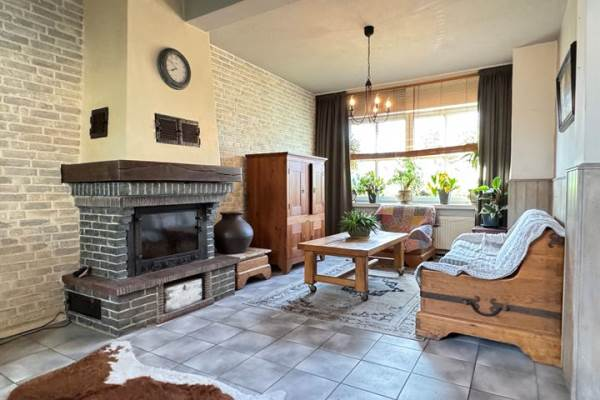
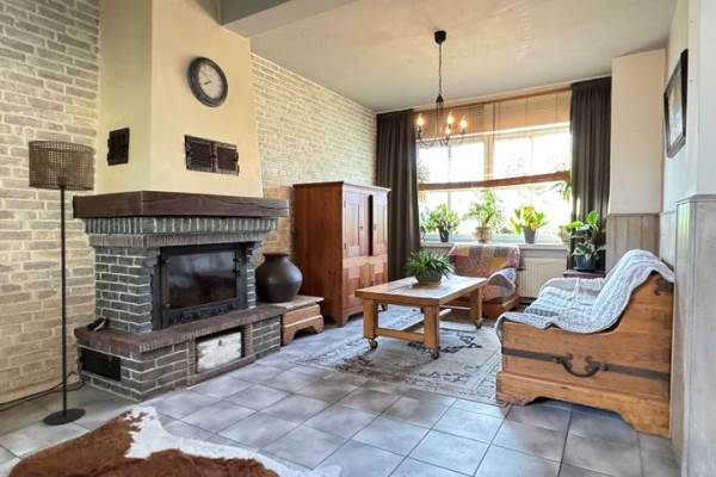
+ floor lamp [27,140,95,426]
